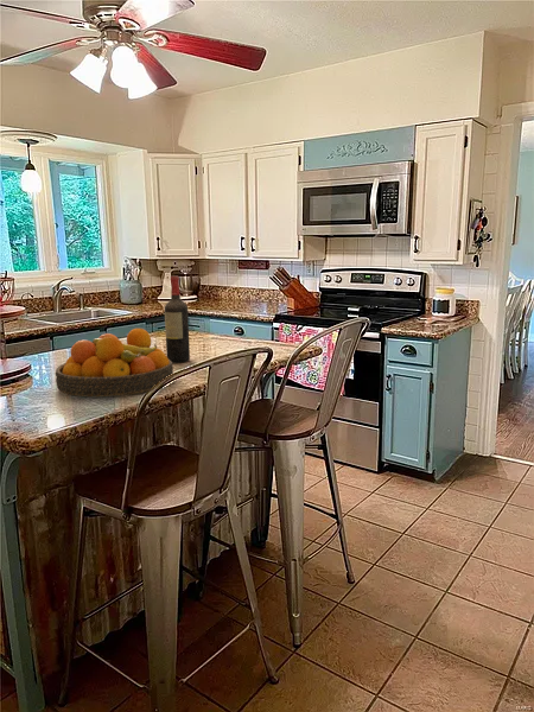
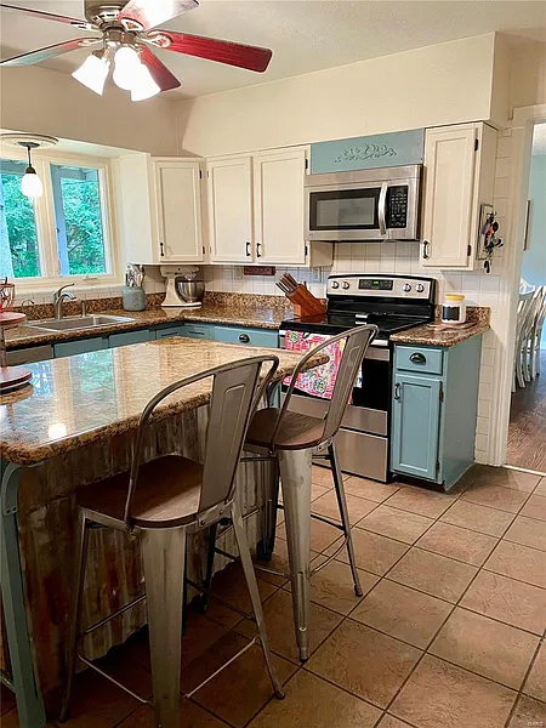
- wine bottle [164,274,191,364]
- fruit bowl [55,328,174,398]
